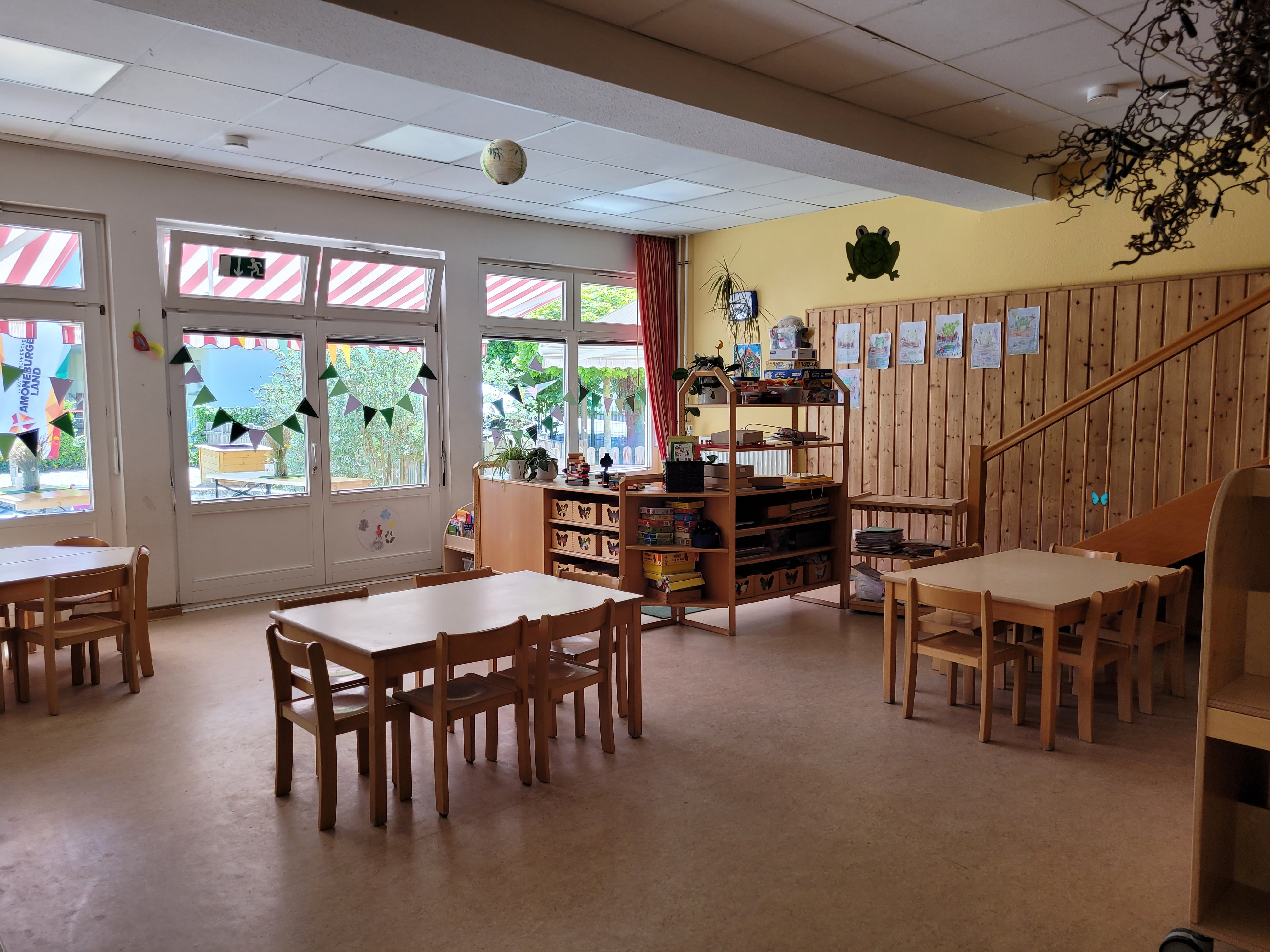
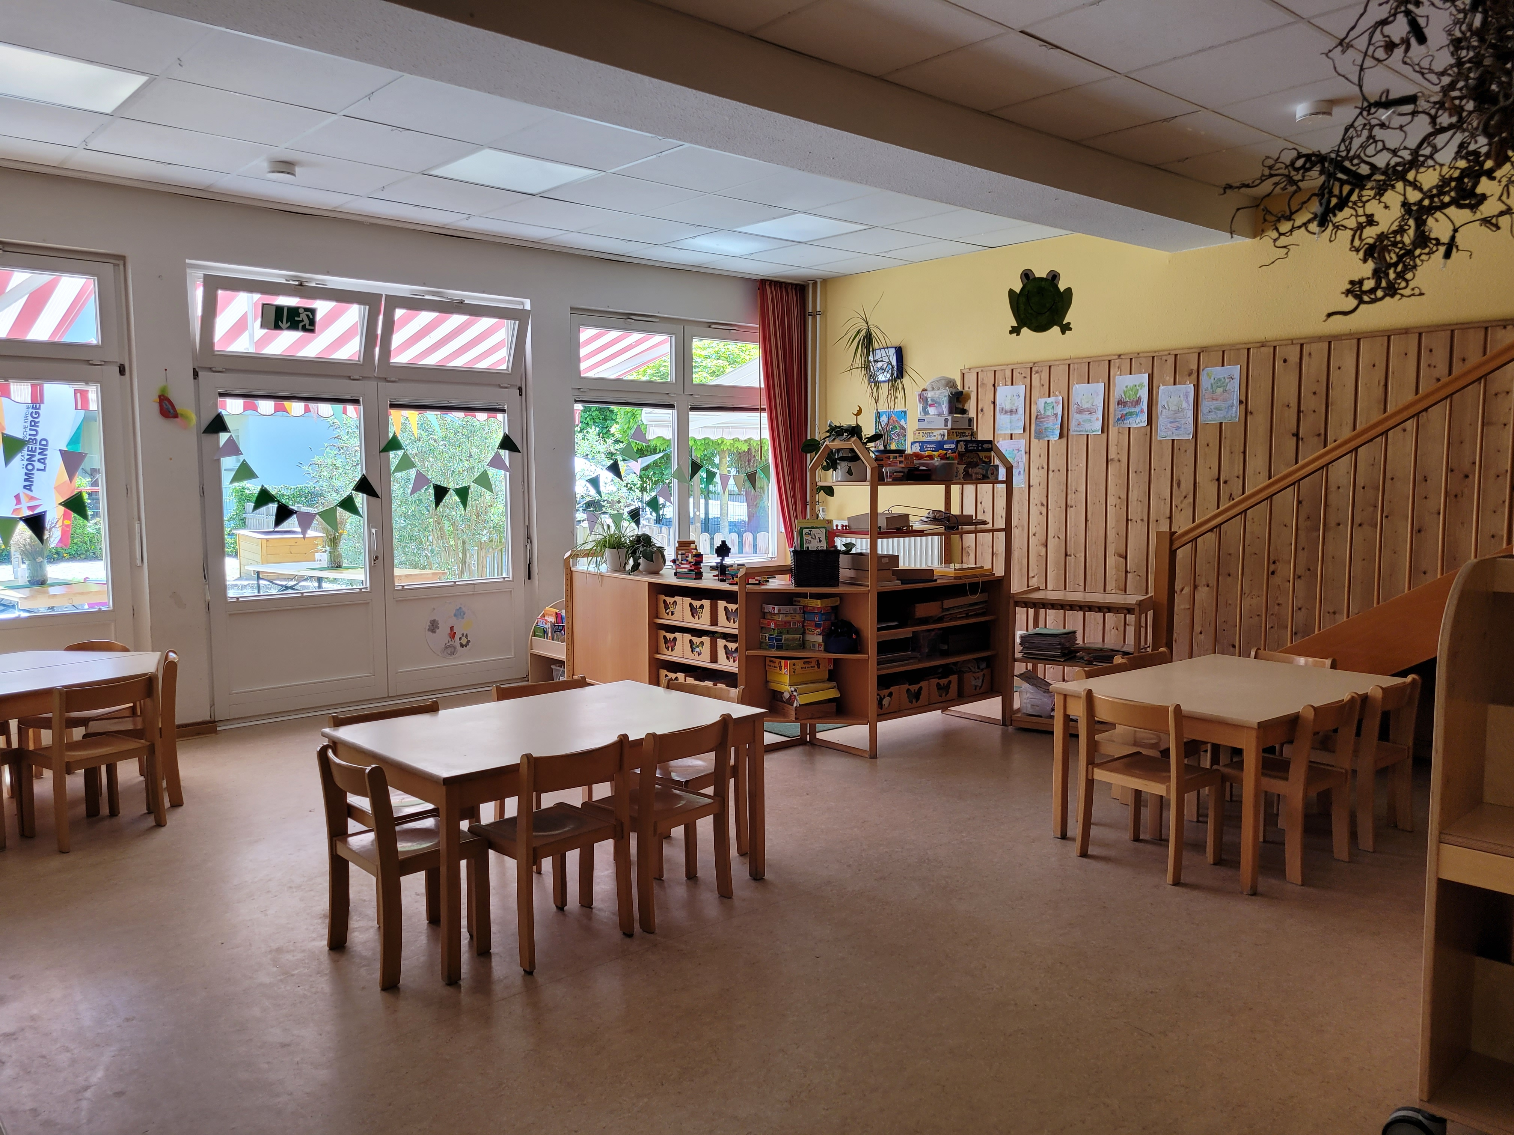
- decorative butterfly [1091,491,1109,507]
- paper lantern [480,139,527,186]
